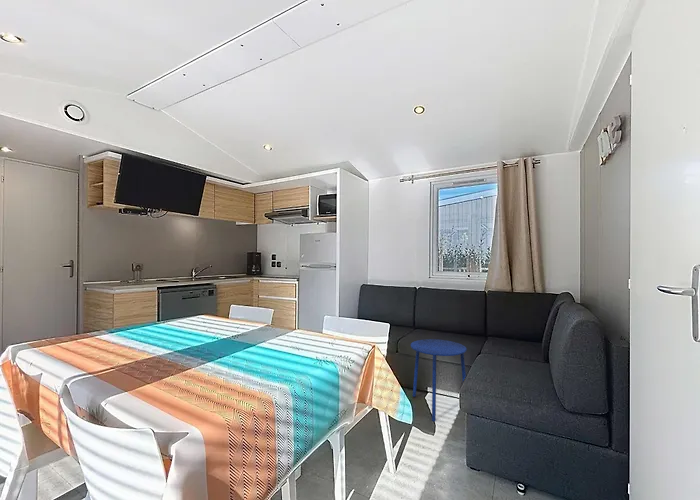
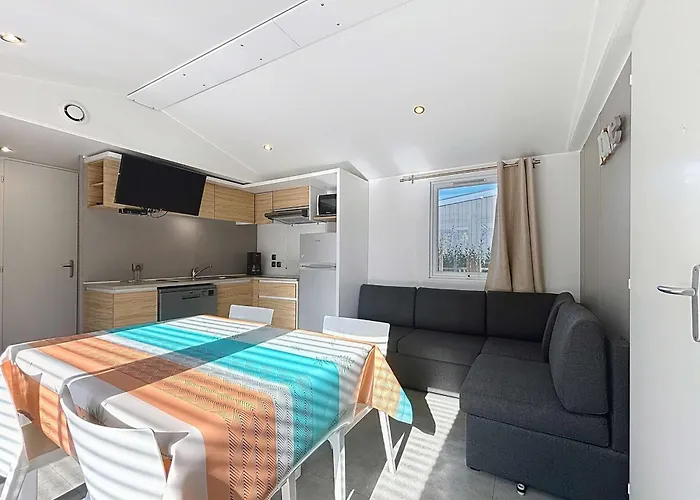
- side table [410,338,467,422]
